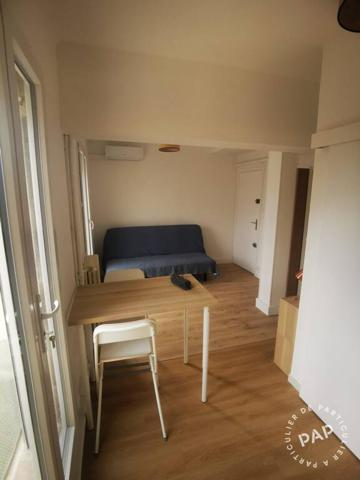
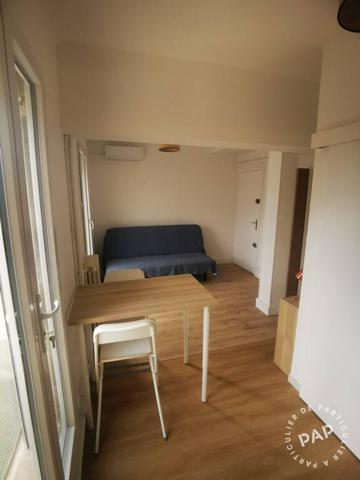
- pencil case [169,272,193,291]
